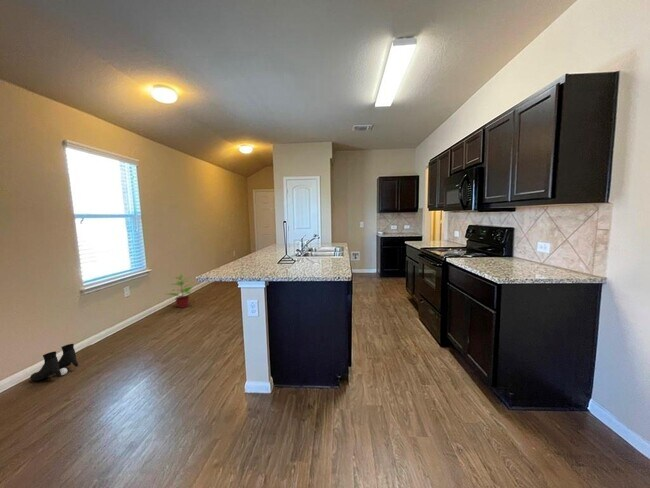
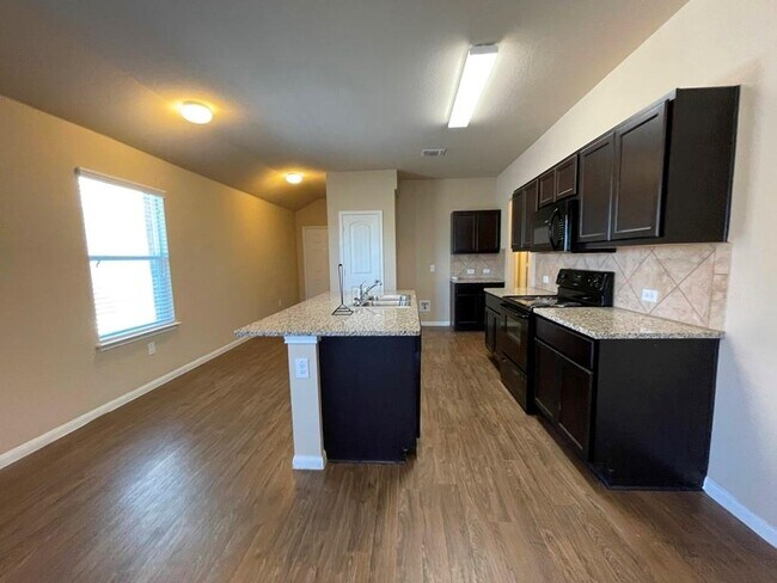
- potted plant [166,274,194,309]
- boots [29,343,79,382]
